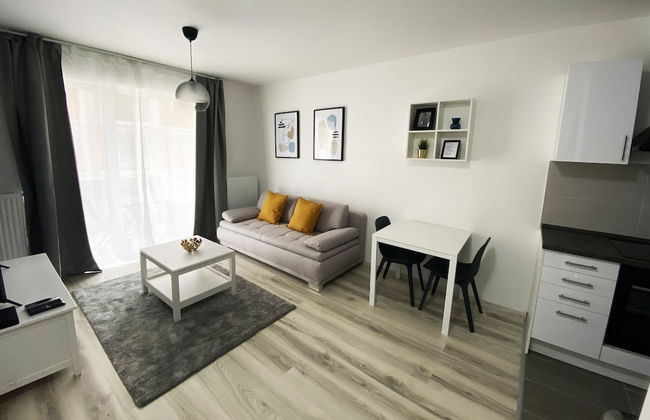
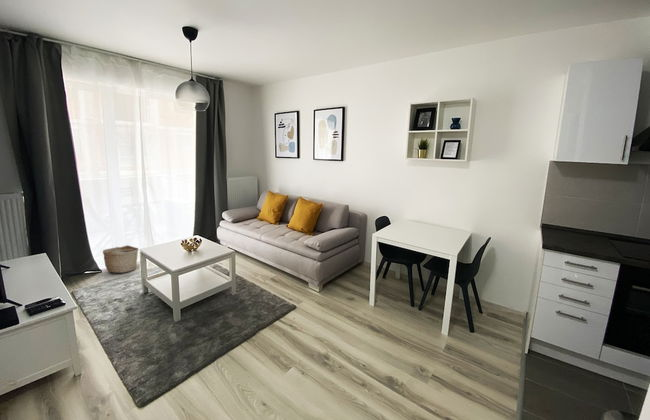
+ basket [102,244,140,274]
